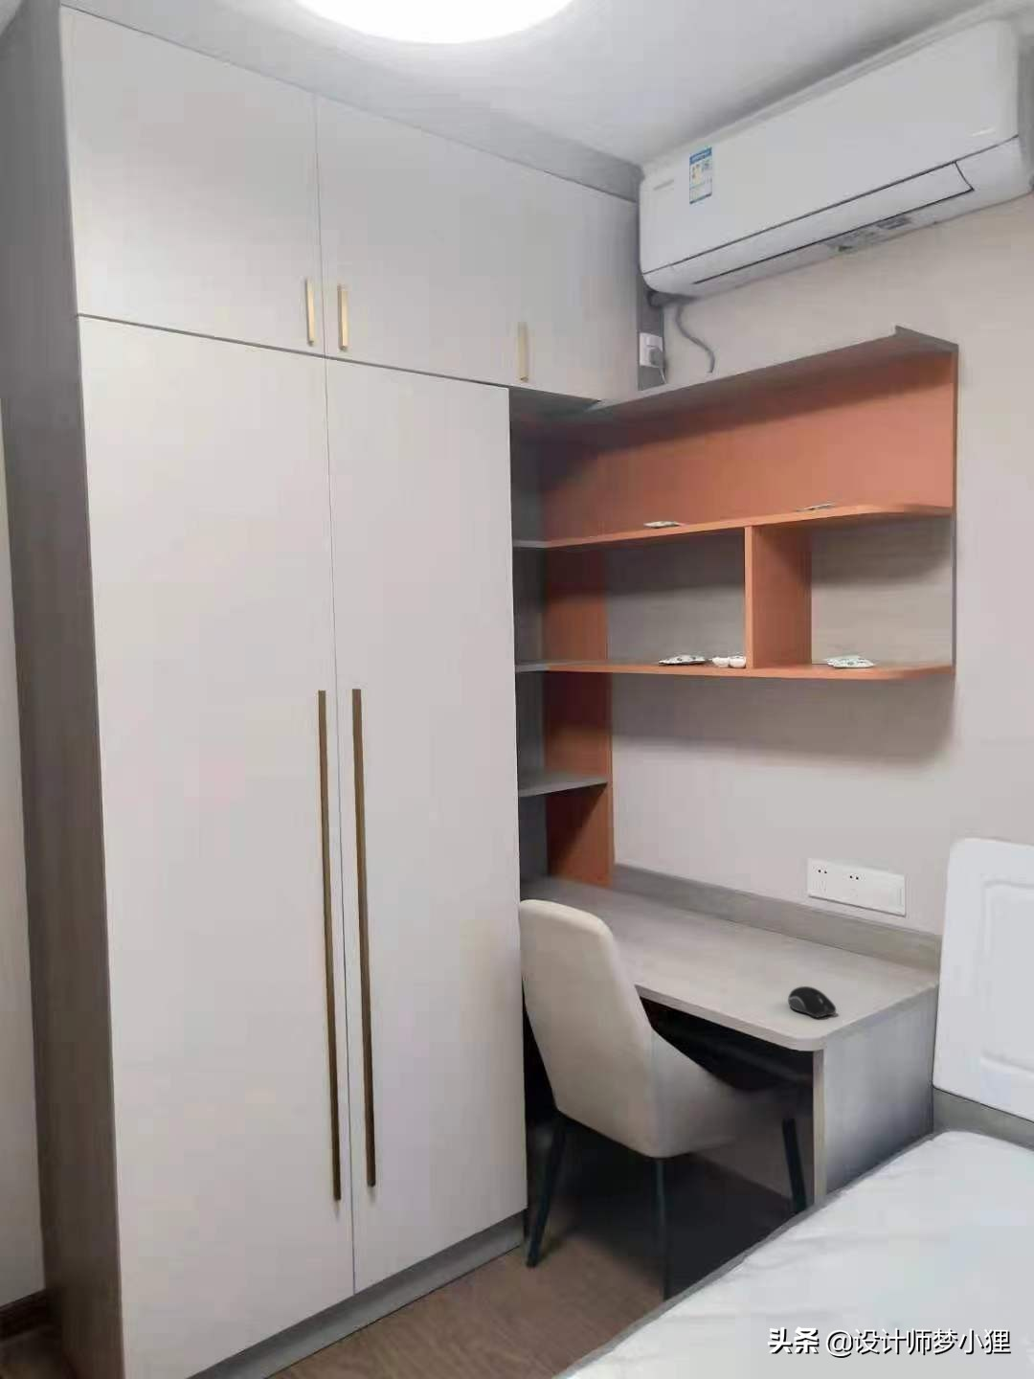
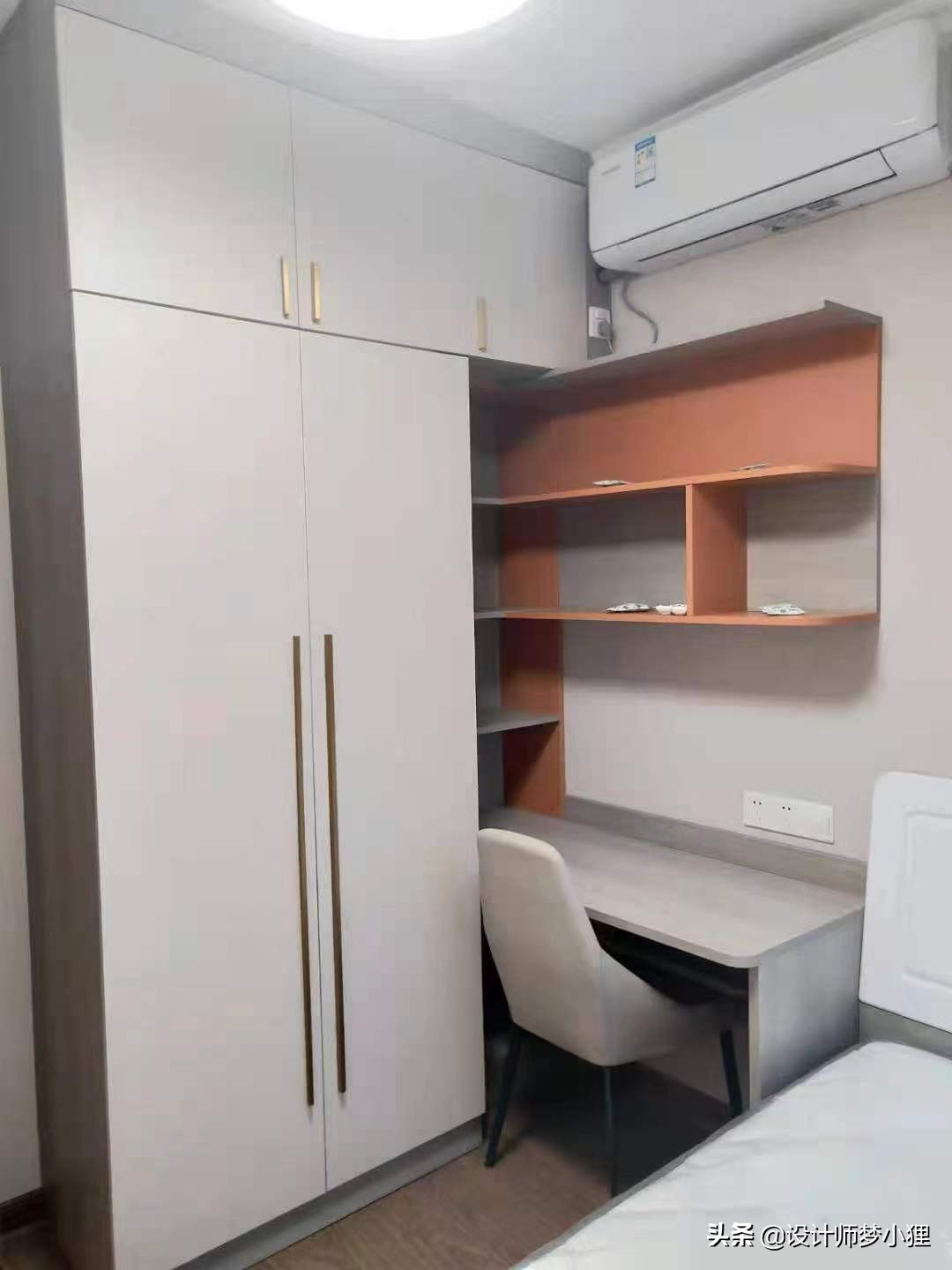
- computer mouse [787,986,836,1019]
